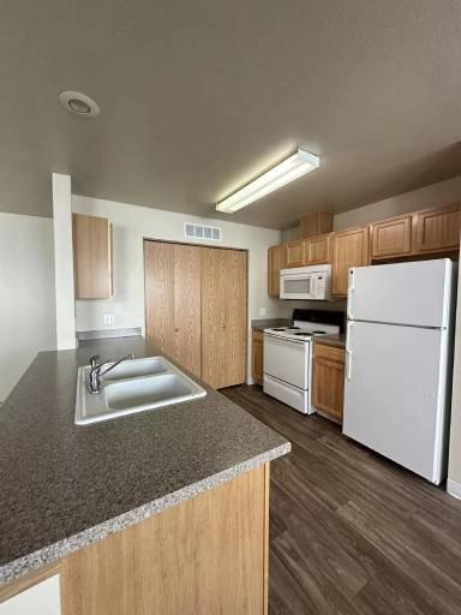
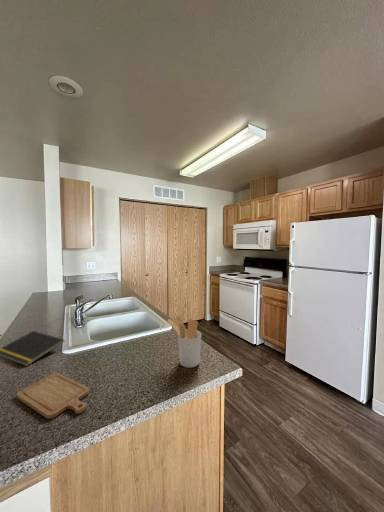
+ chopping board [16,372,90,420]
+ notepad [0,330,65,367]
+ utensil holder [166,315,202,369]
